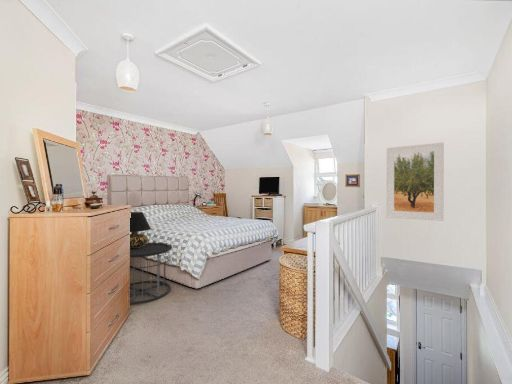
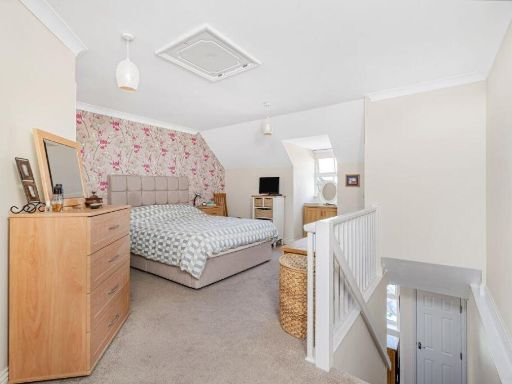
- table lamp [129,211,152,248]
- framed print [385,142,445,222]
- side table [129,241,173,305]
